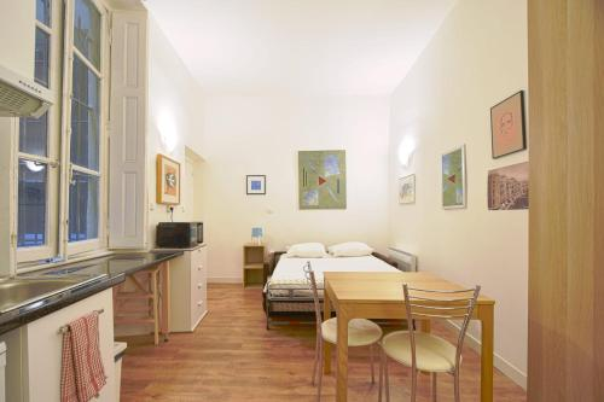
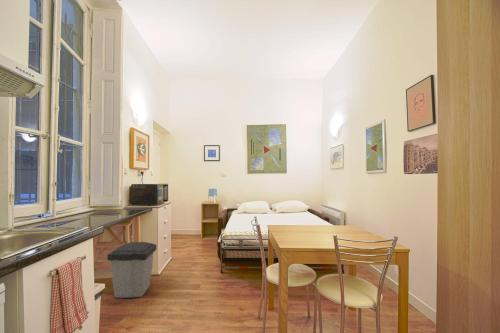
+ trash can [106,241,158,299]
